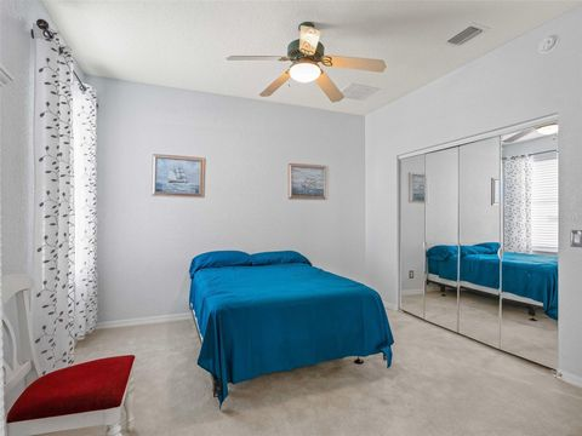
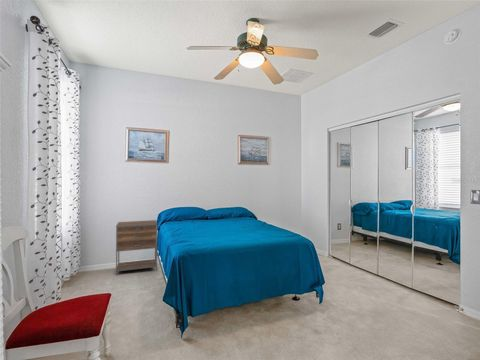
+ nightstand [115,219,158,276]
